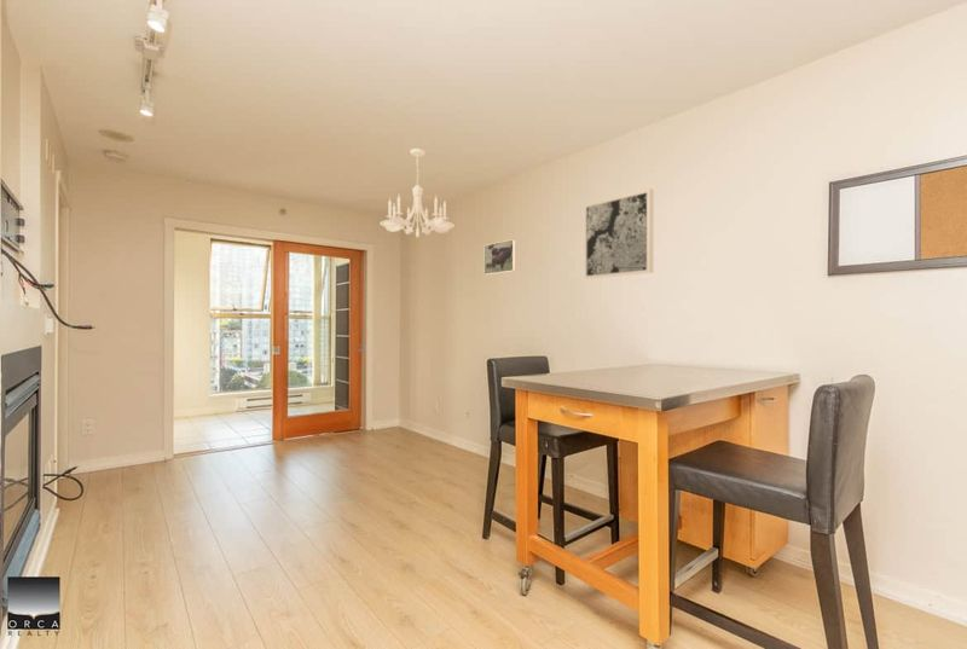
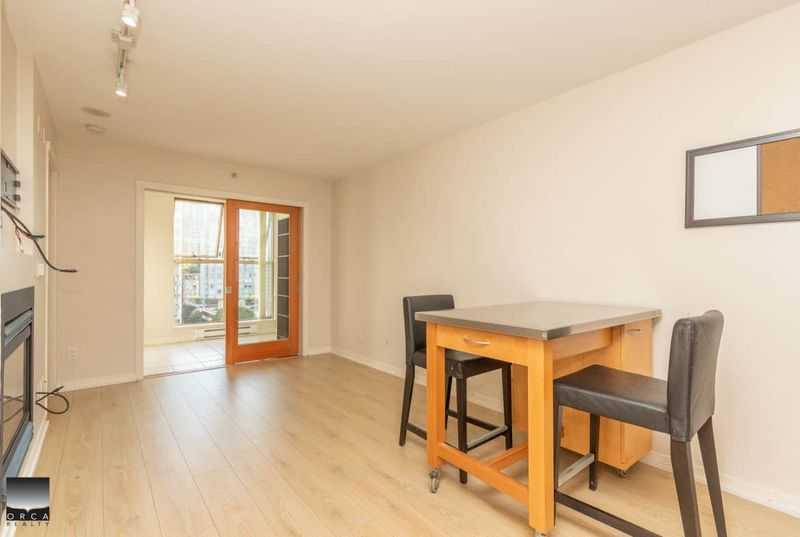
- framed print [484,238,517,276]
- wall art [583,187,654,280]
- chandelier [378,147,456,239]
